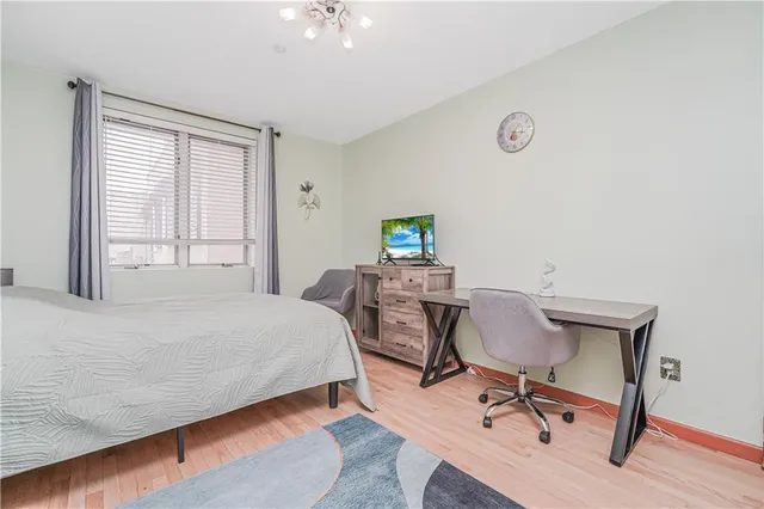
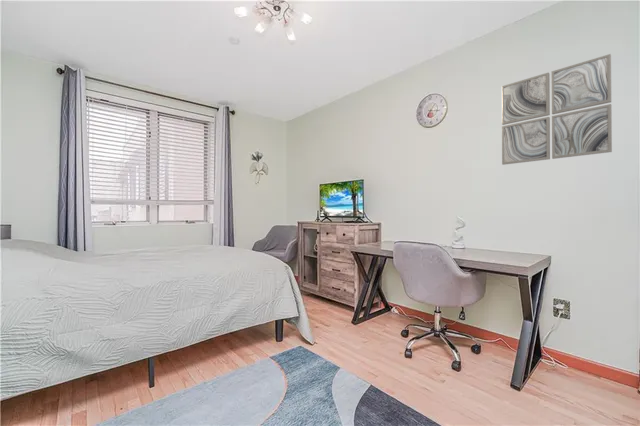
+ wall art [501,53,613,166]
